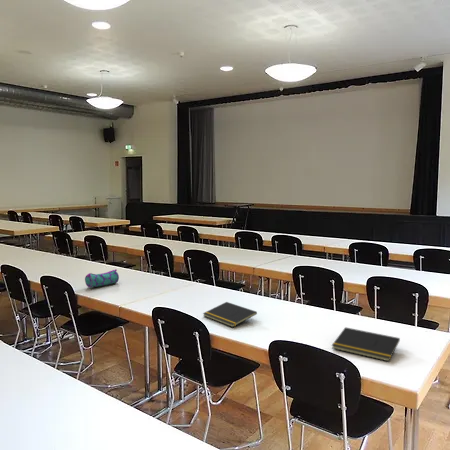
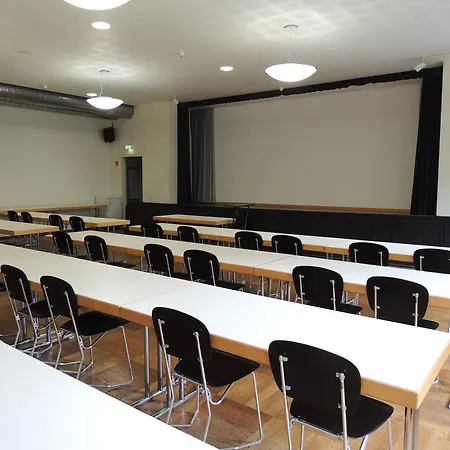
- notepad [331,326,401,362]
- pencil case [84,268,120,289]
- notepad [202,301,258,328]
